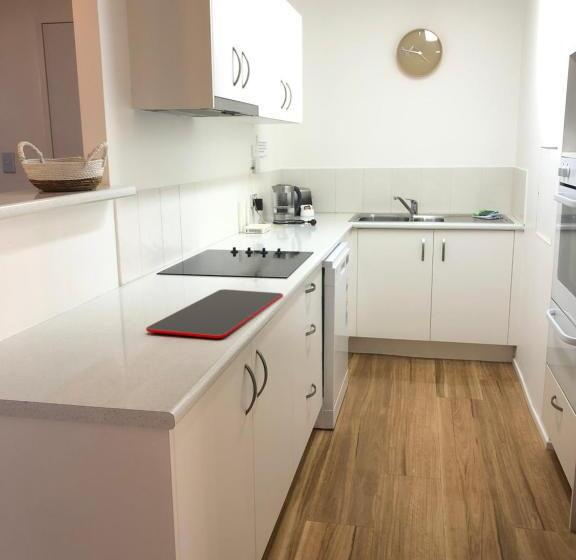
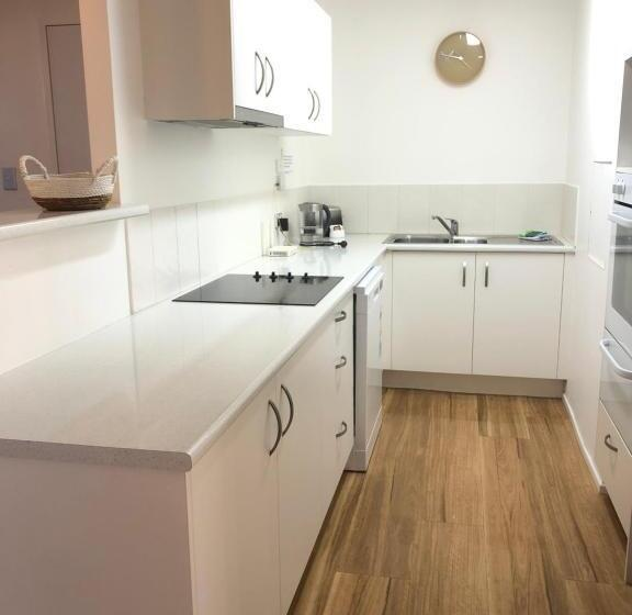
- cutting board [145,288,284,339]
